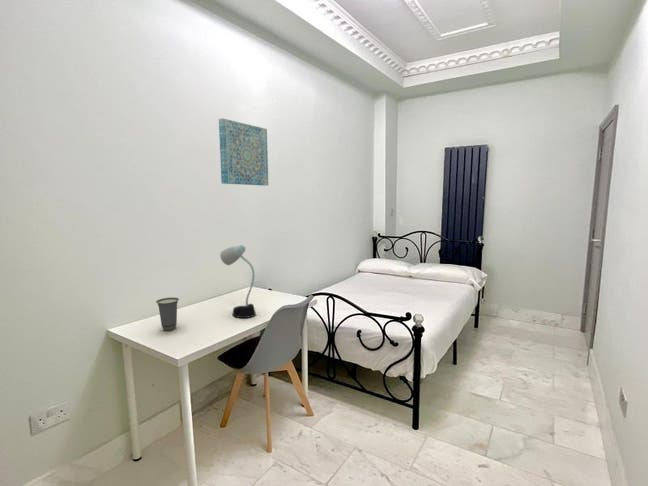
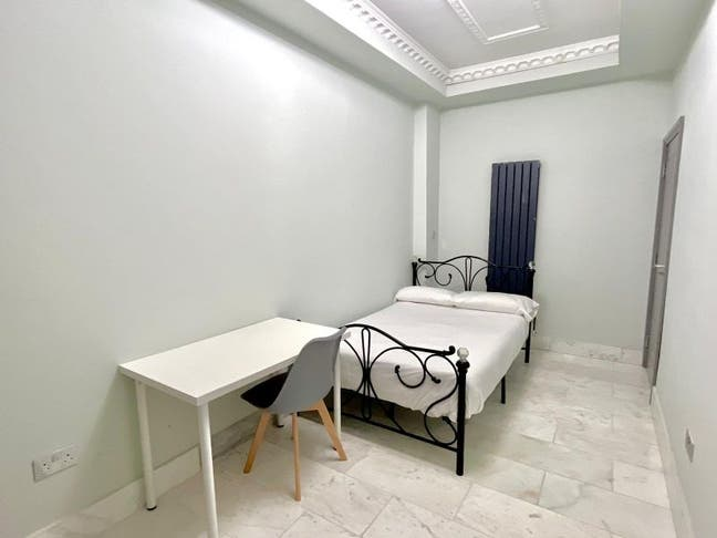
- cup [155,297,180,332]
- desk lamp [219,244,257,319]
- wall art [218,117,269,187]
